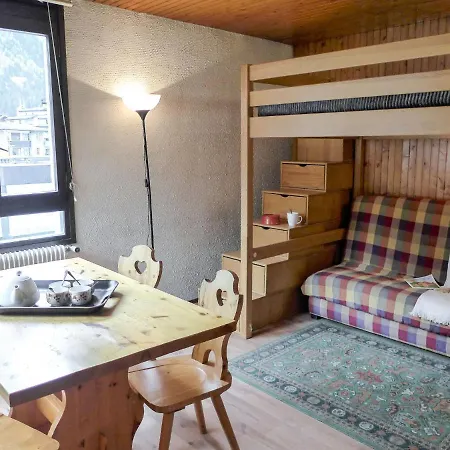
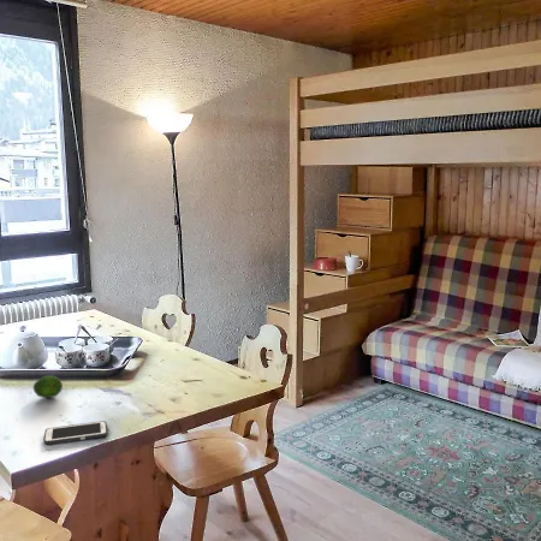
+ fruit [32,374,64,399]
+ cell phone [43,420,108,445]
